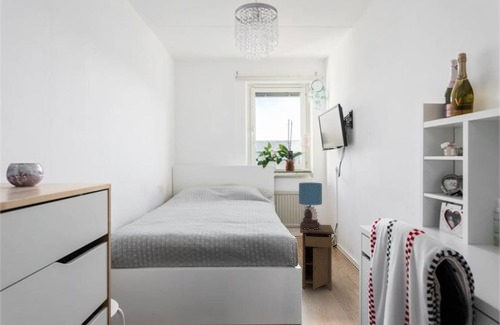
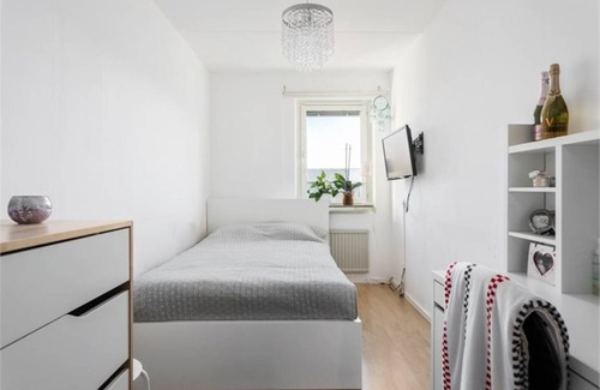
- table lamp [298,182,323,230]
- nightstand [299,224,335,291]
